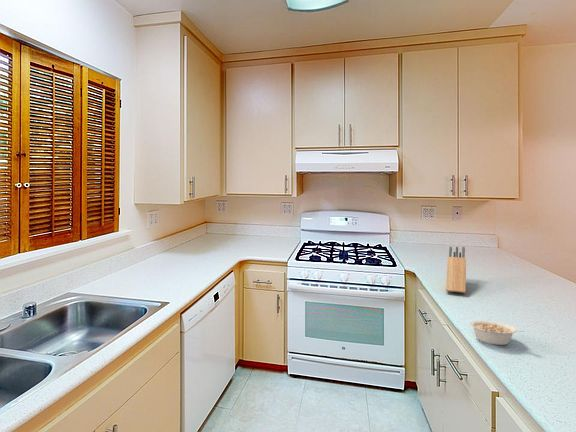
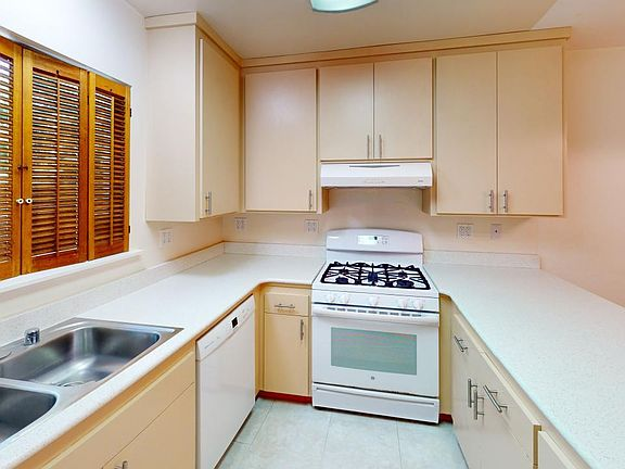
- legume [469,320,525,346]
- knife block [445,246,467,294]
